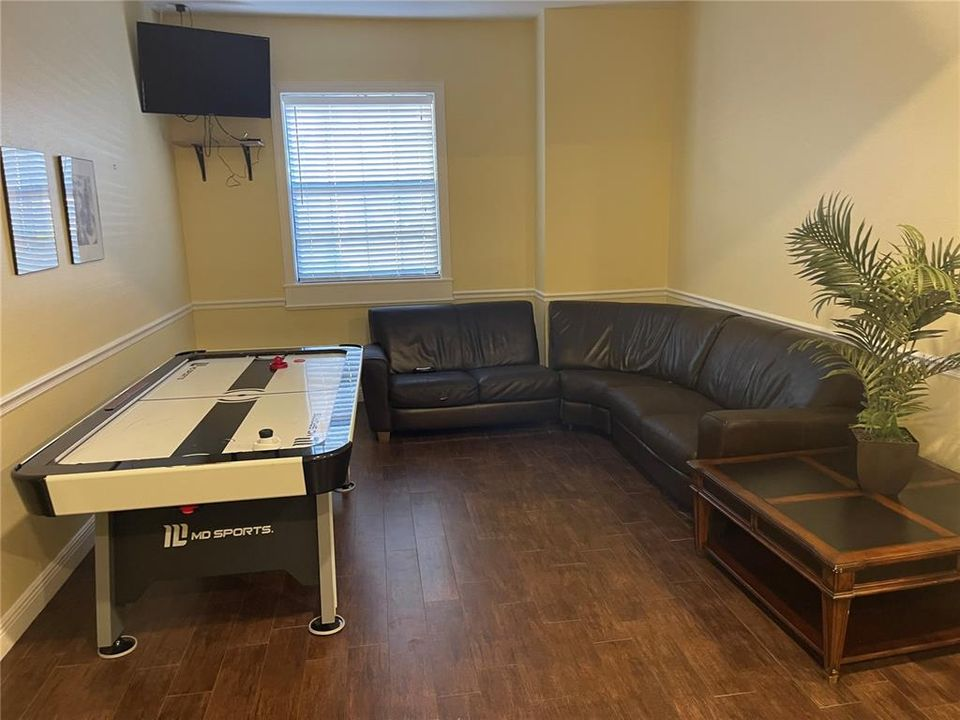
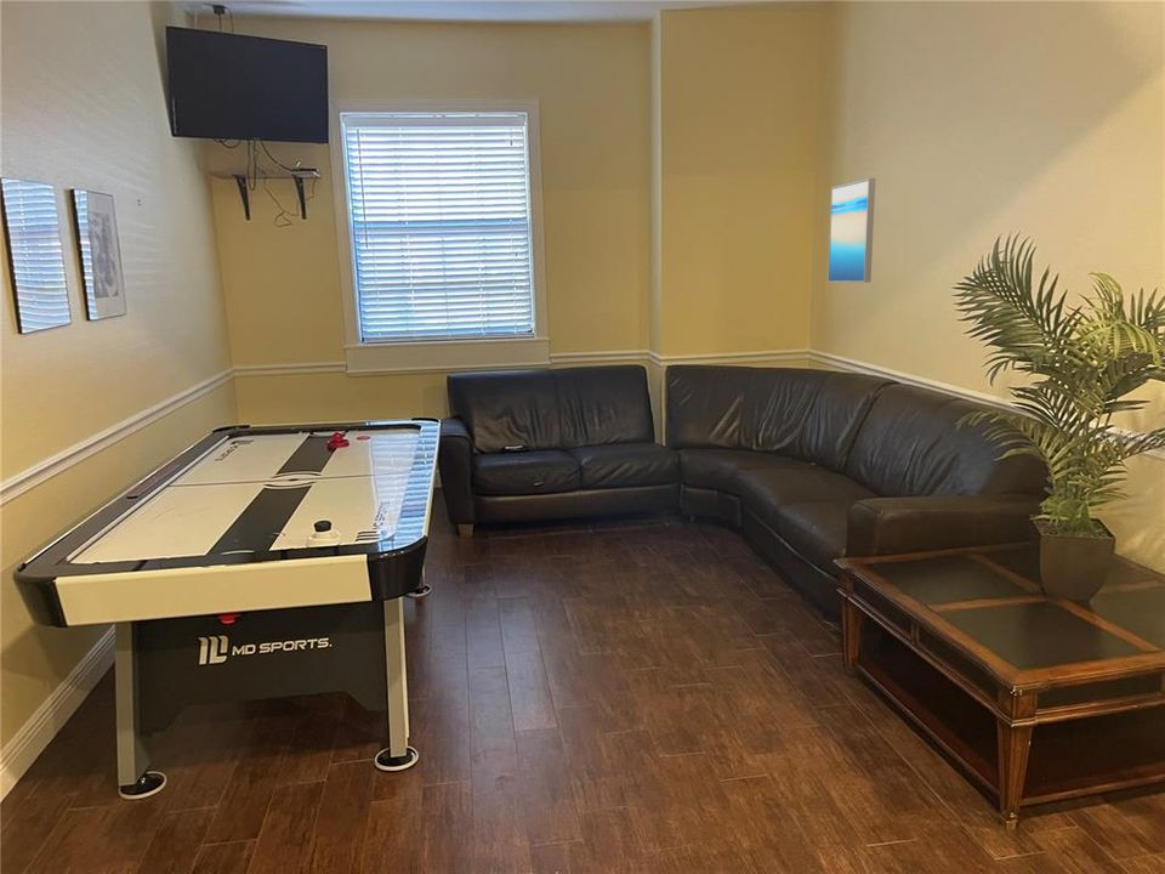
+ wall art [826,177,876,284]
